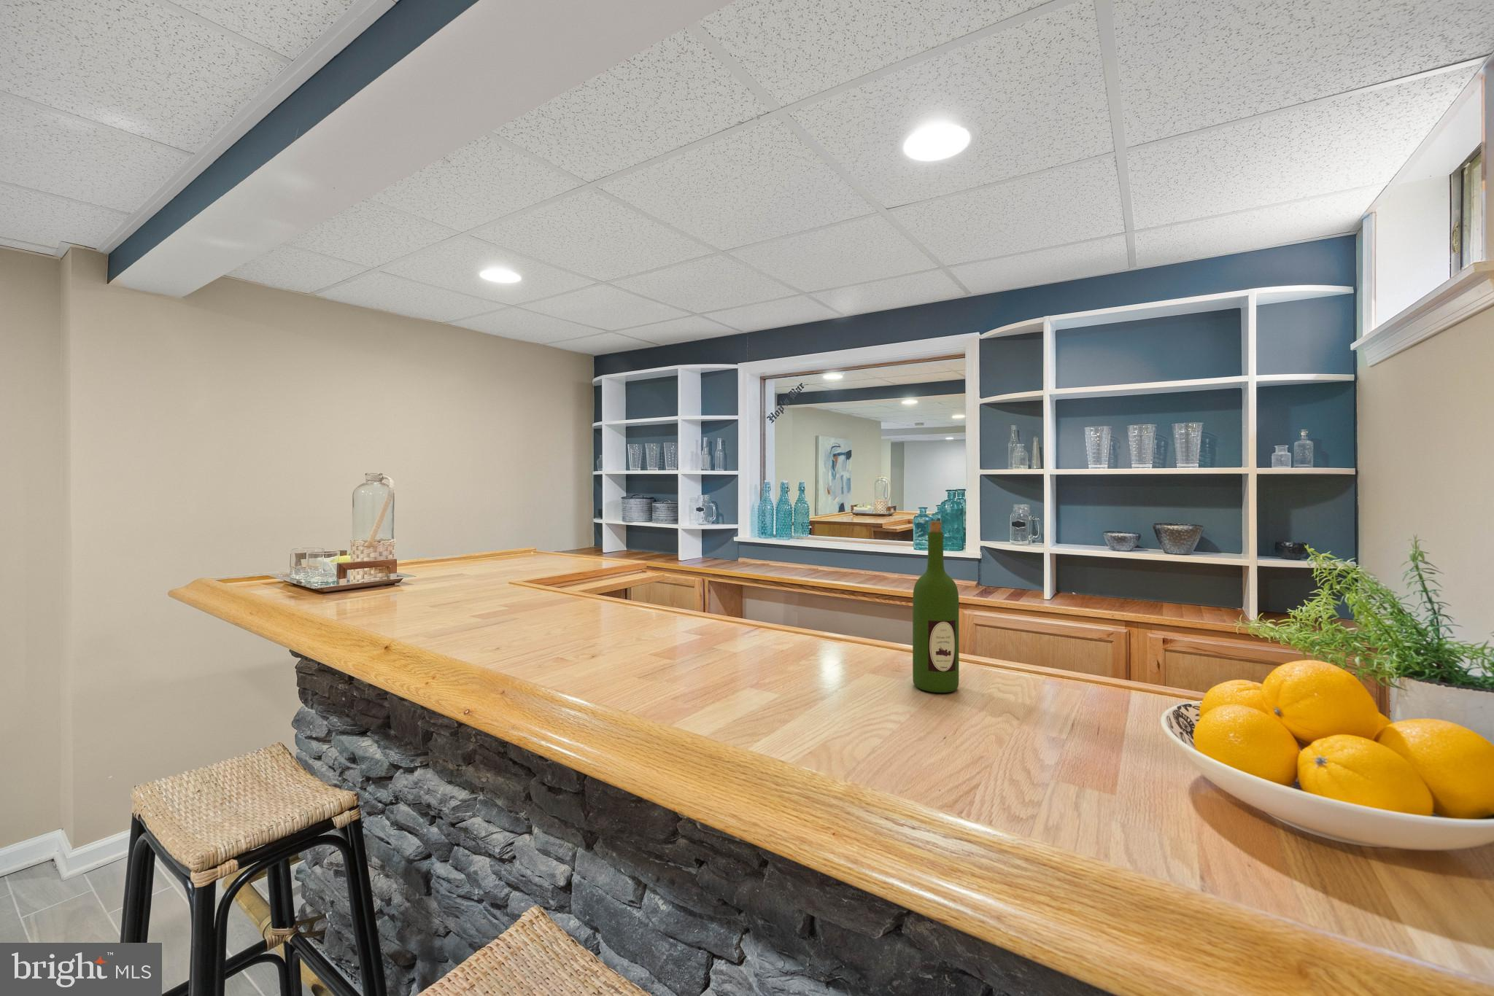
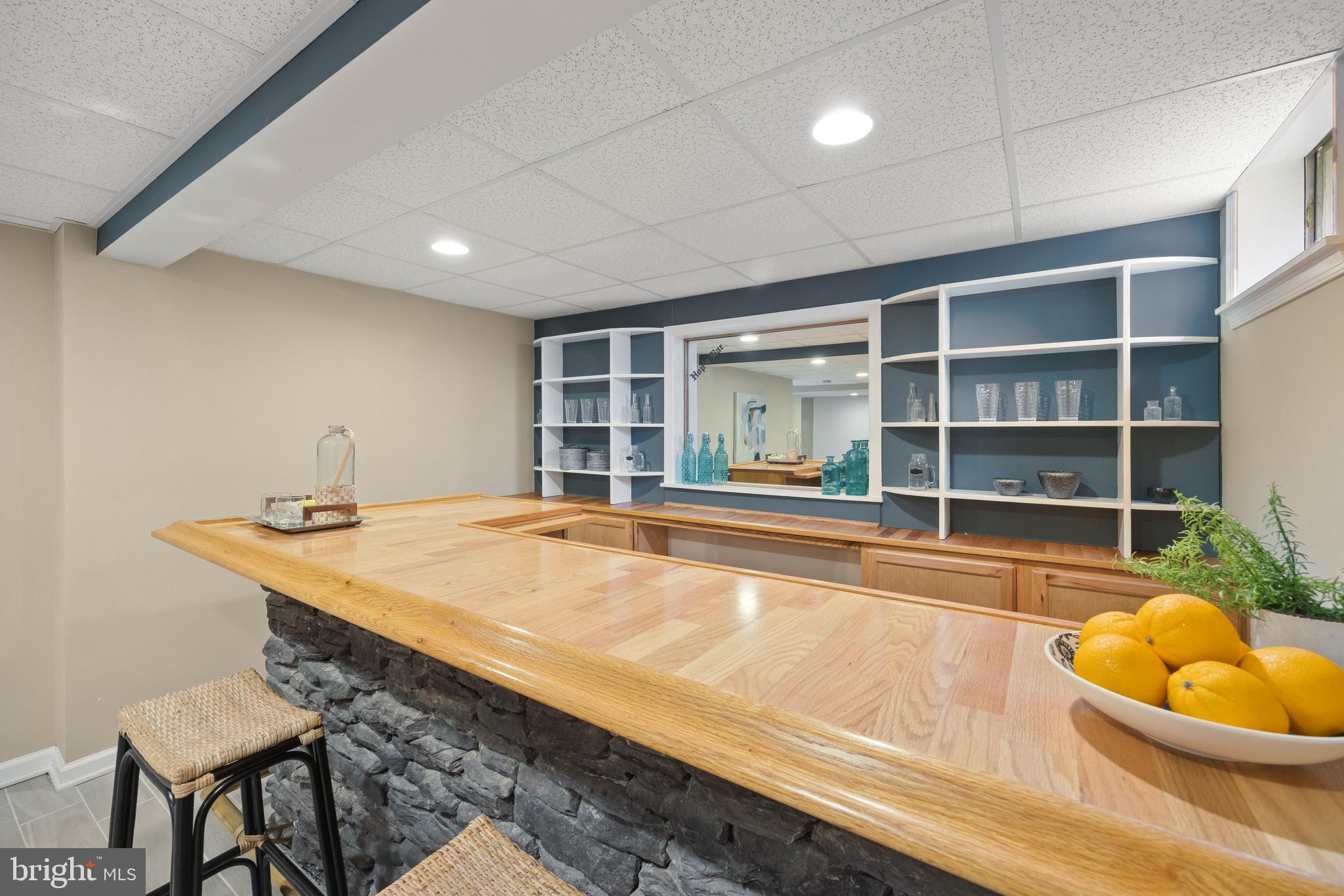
- wine bottle [912,520,959,694]
